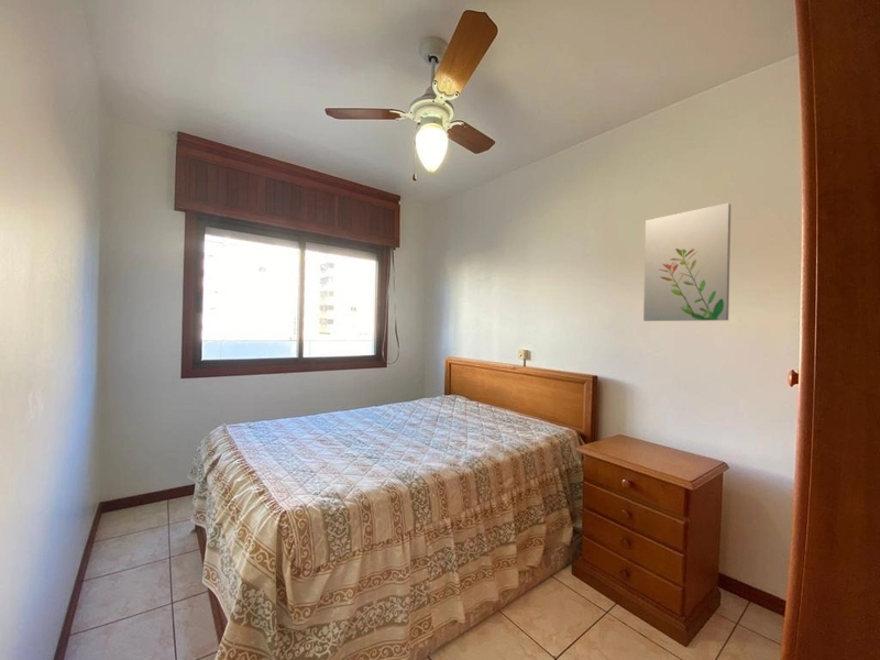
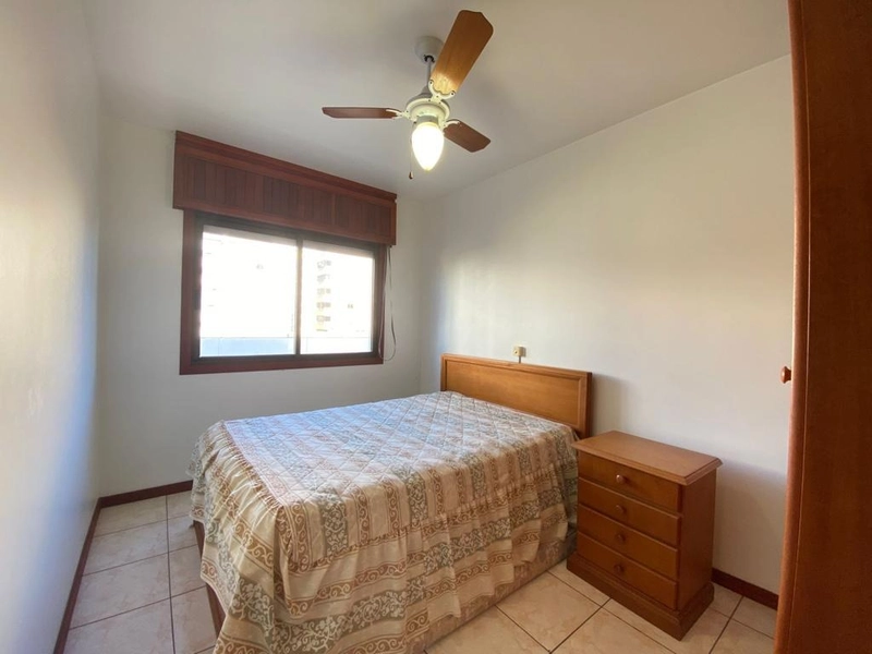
- wall art [642,202,732,322]
